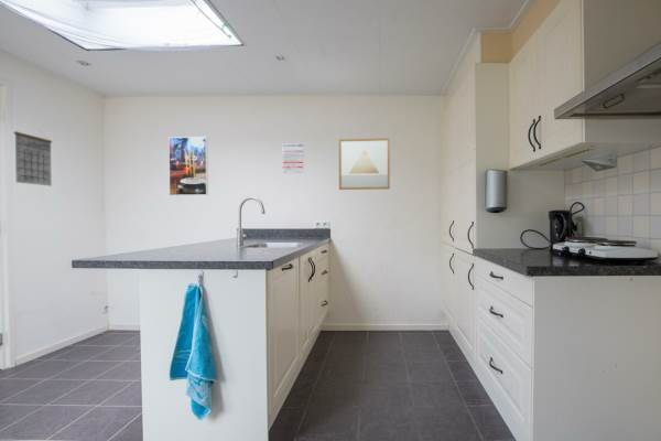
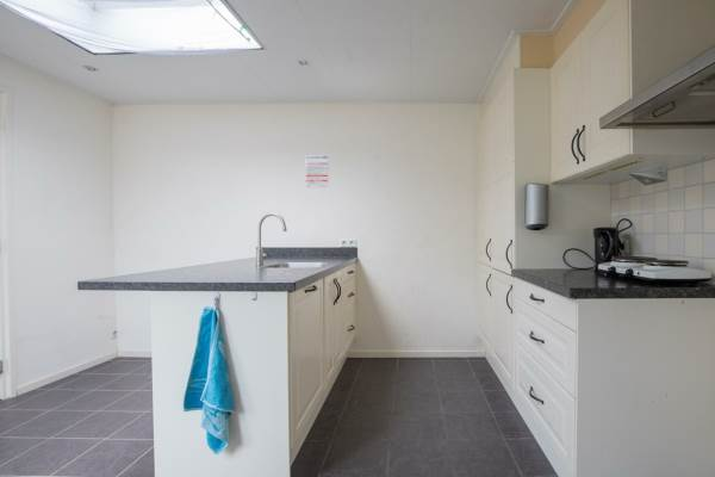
- wall art [338,137,391,191]
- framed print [167,136,209,196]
- calendar [13,129,53,187]
